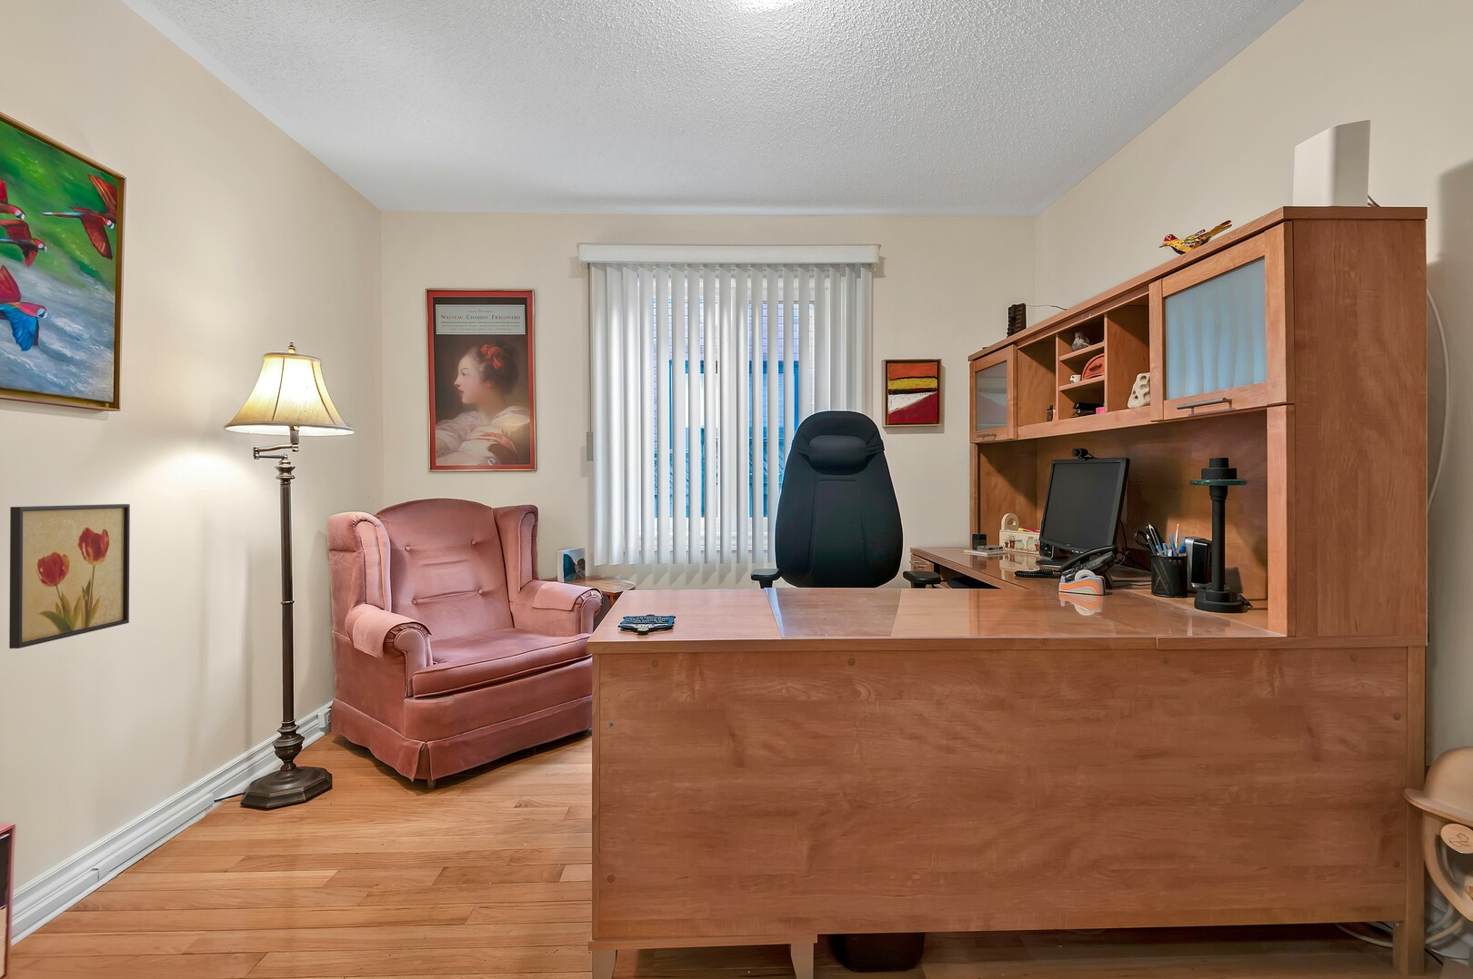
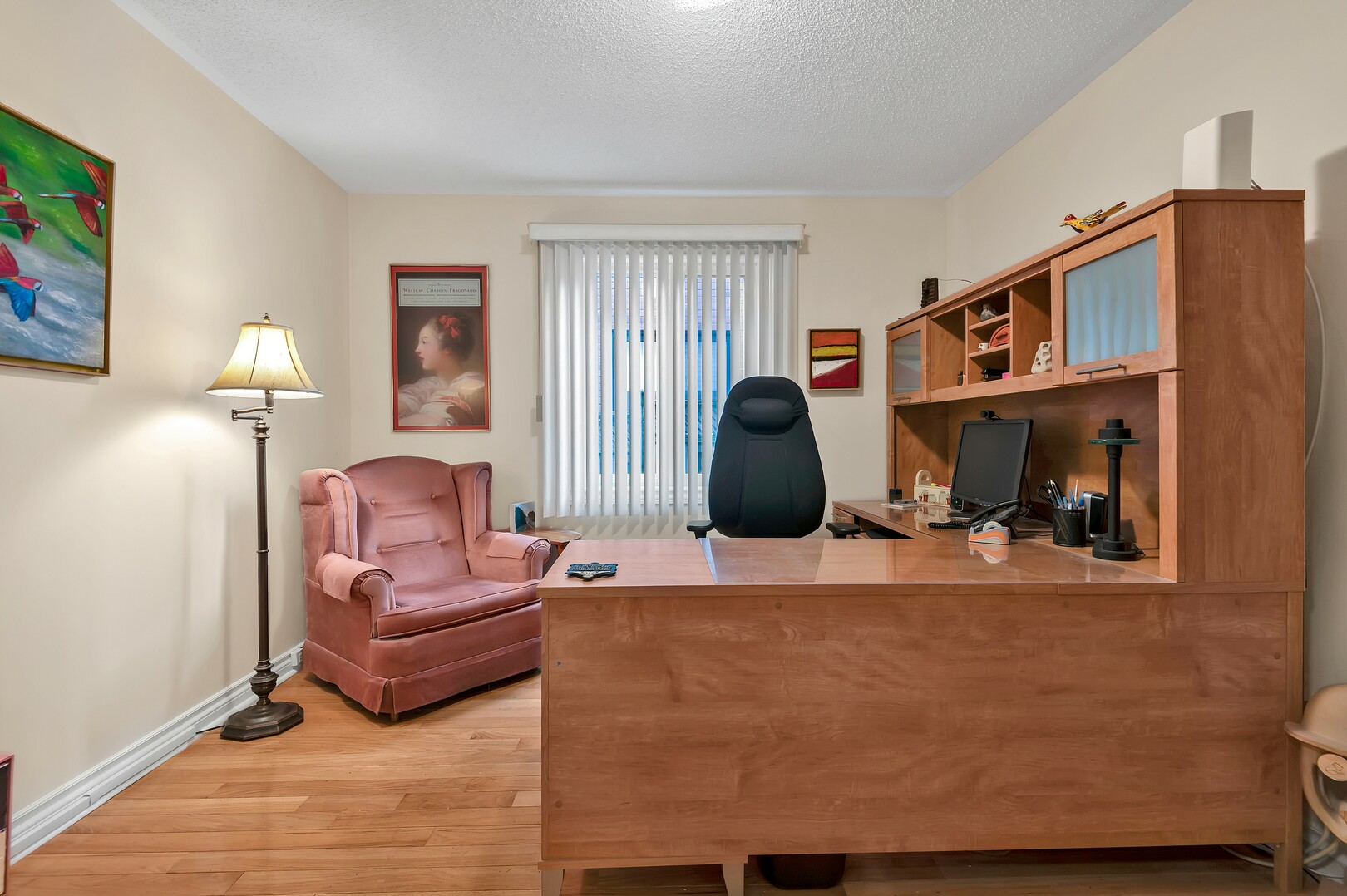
- wall art [8,503,131,649]
